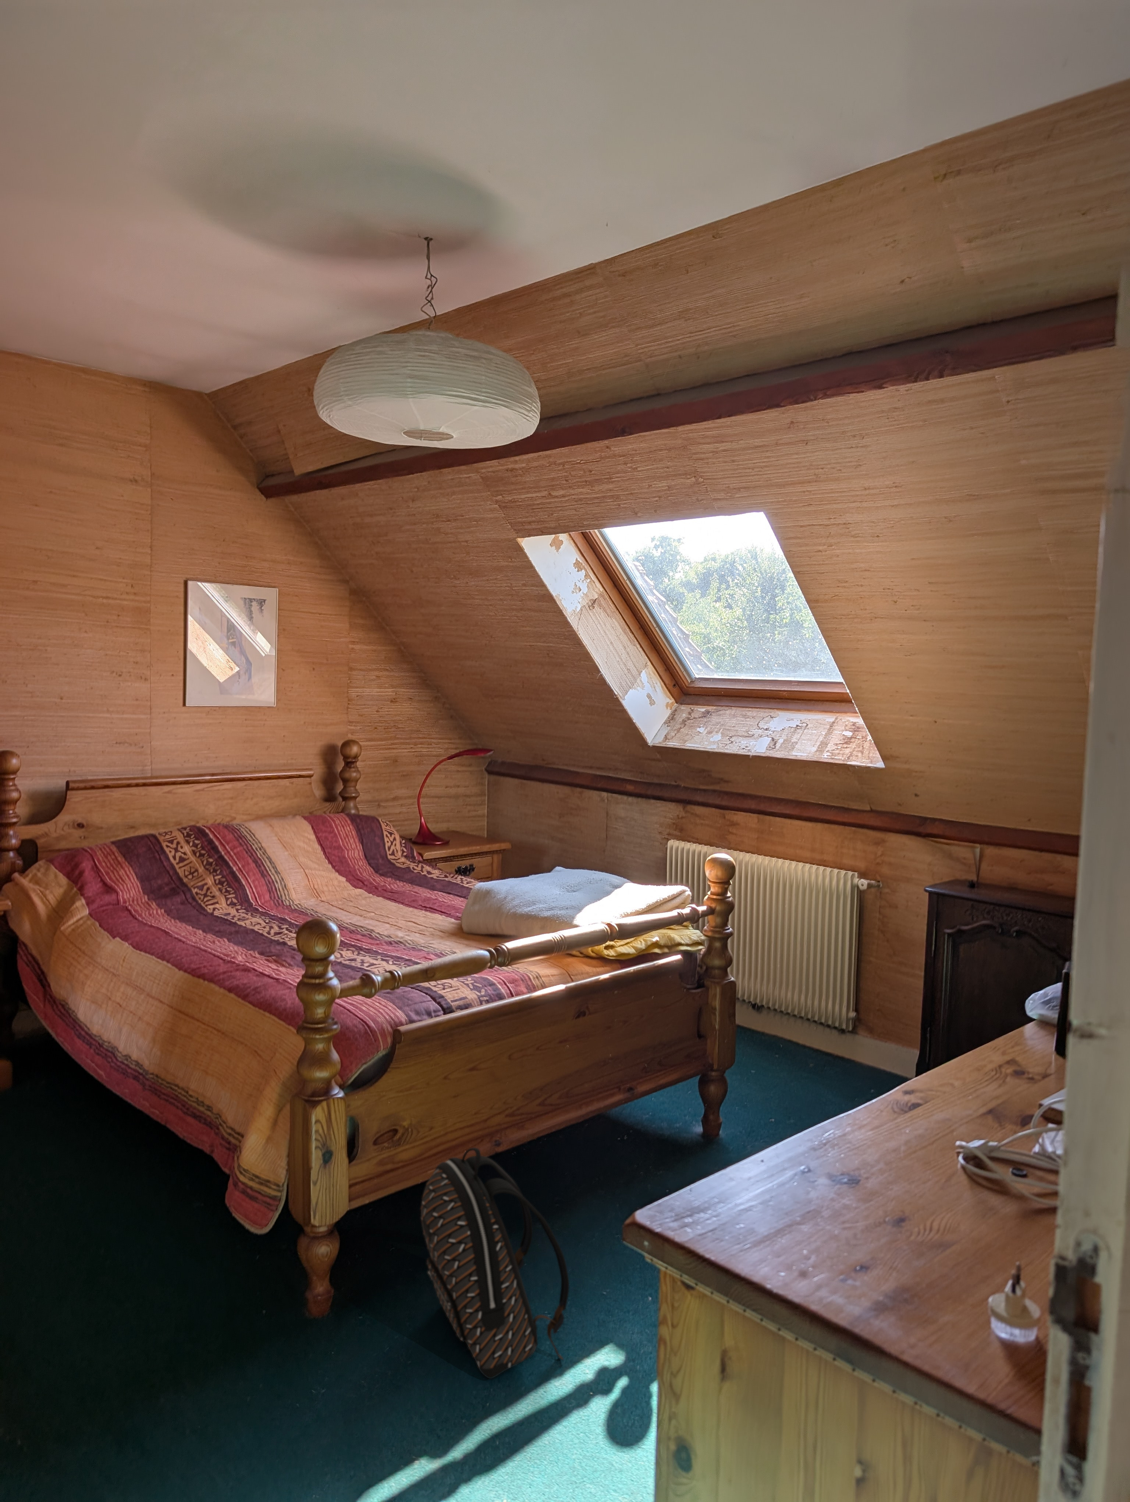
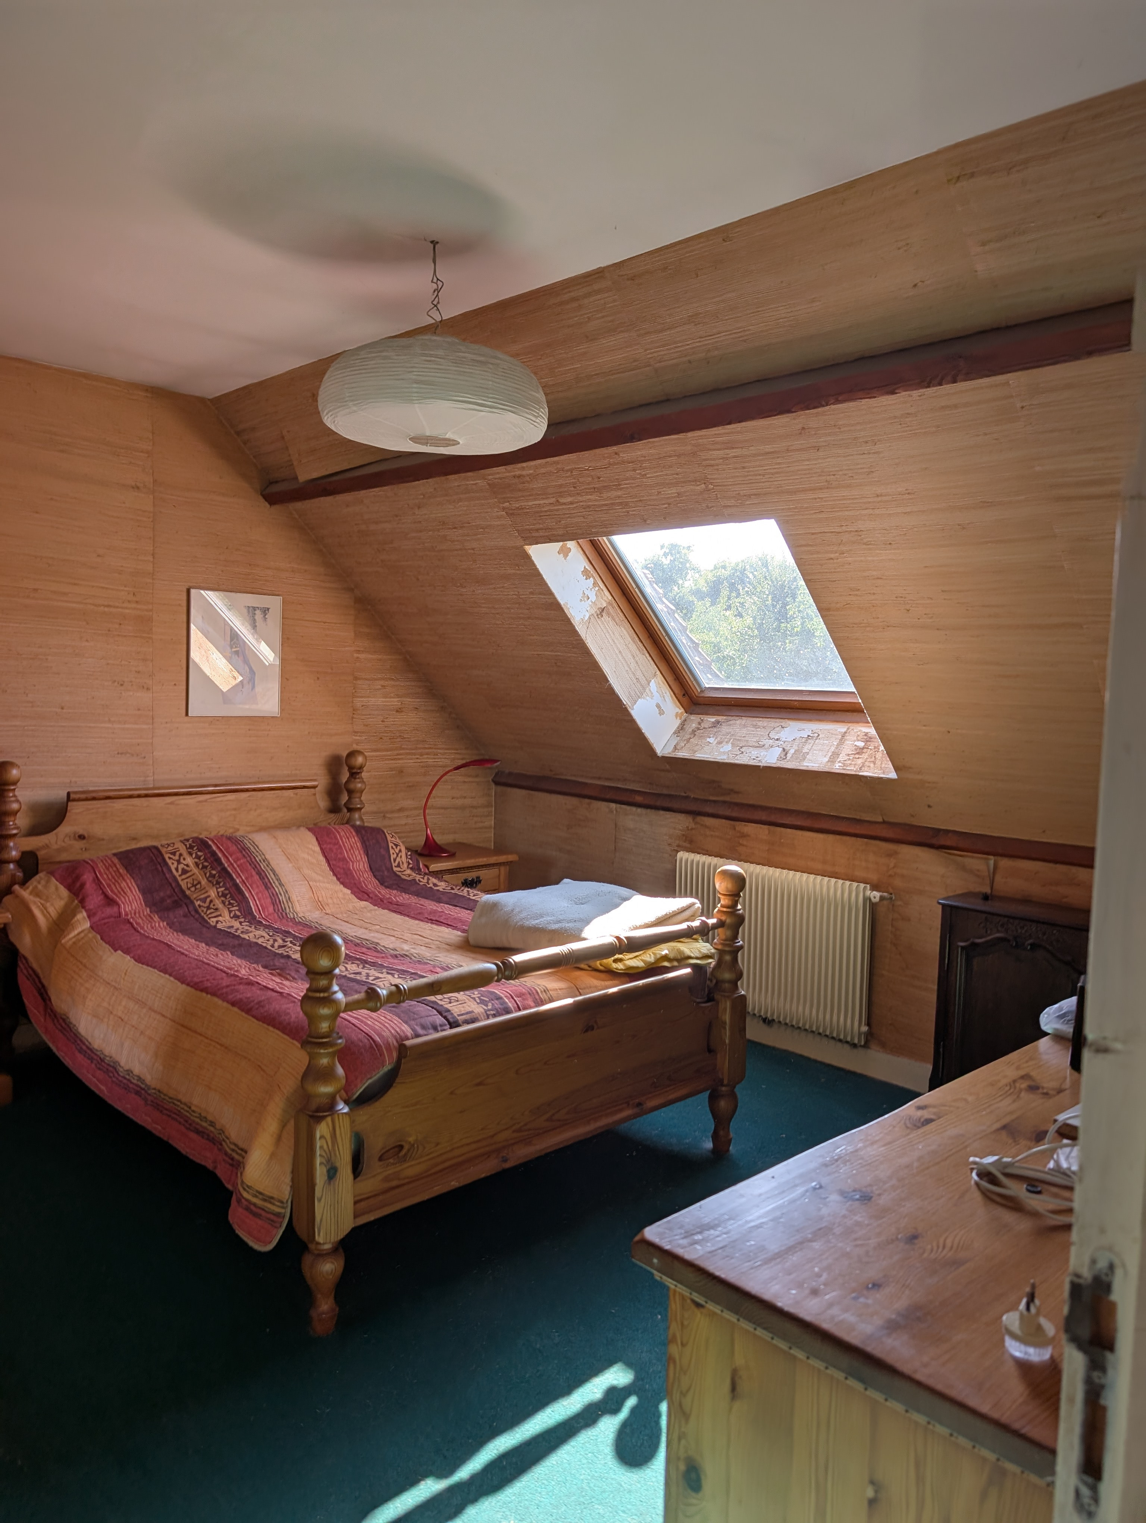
- backpack [420,1147,570,1379]
